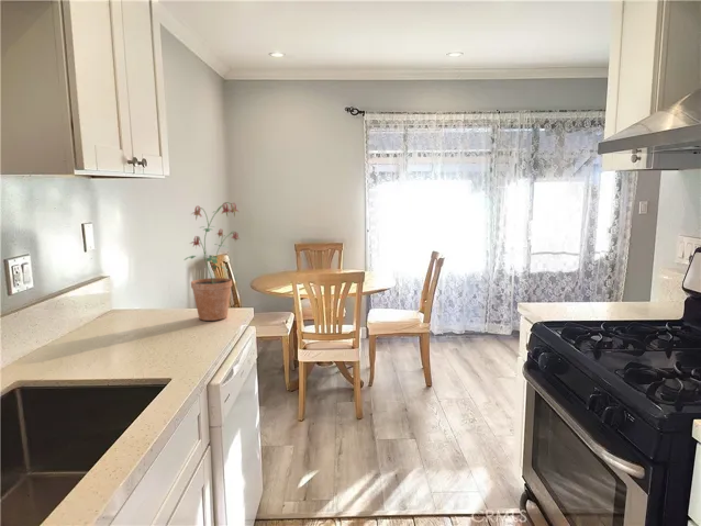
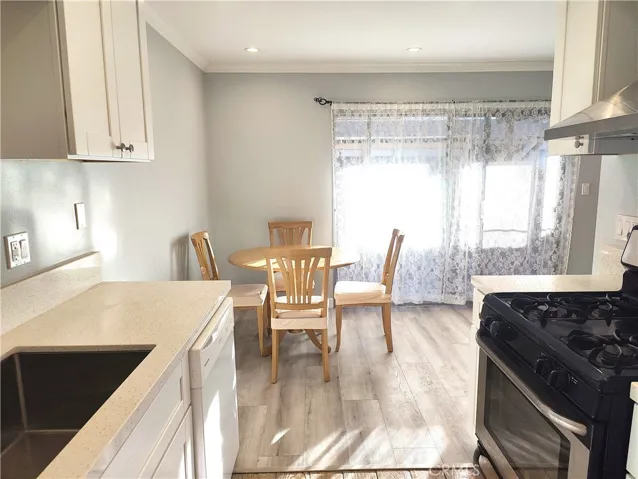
- potted plant [182,201,240,322]
